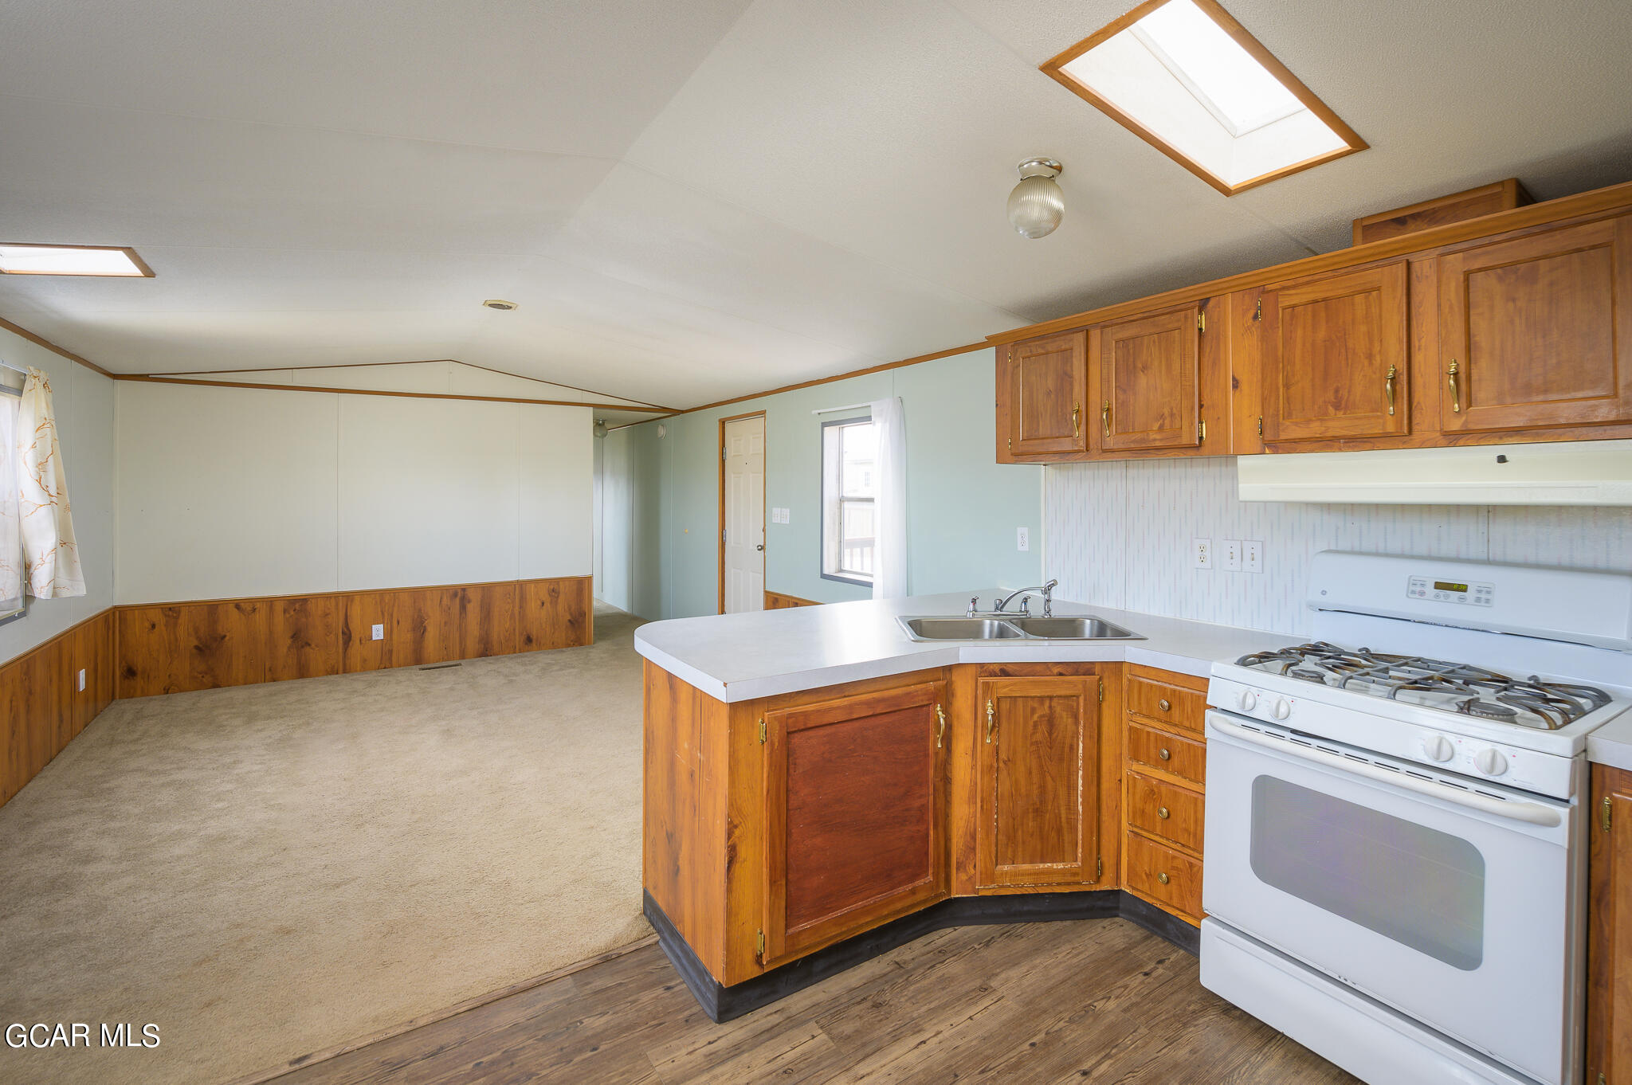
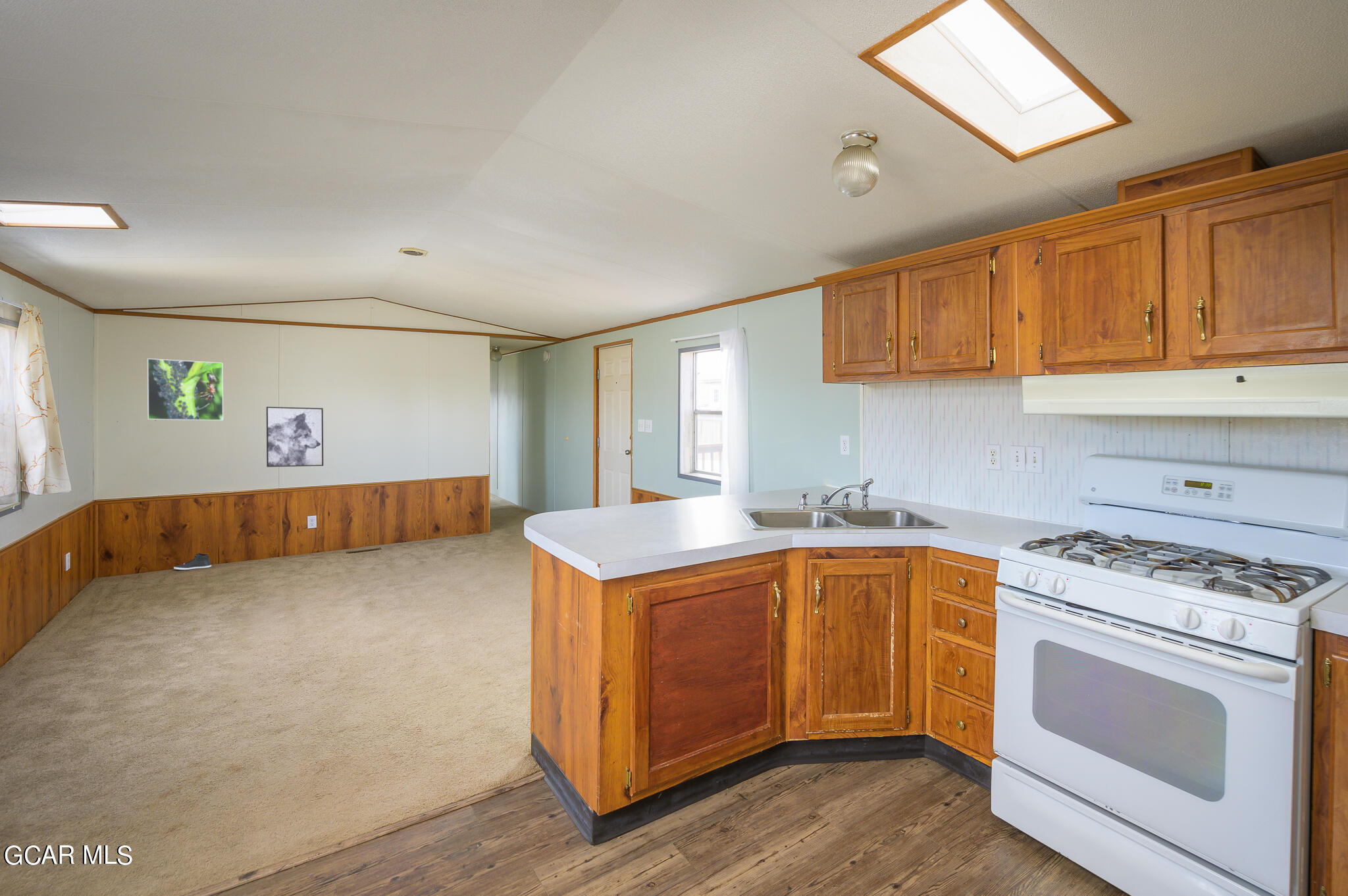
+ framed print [147,358,224,421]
+ wall art [266,406,324,468]
+ sneaker [173,553,212,570]
